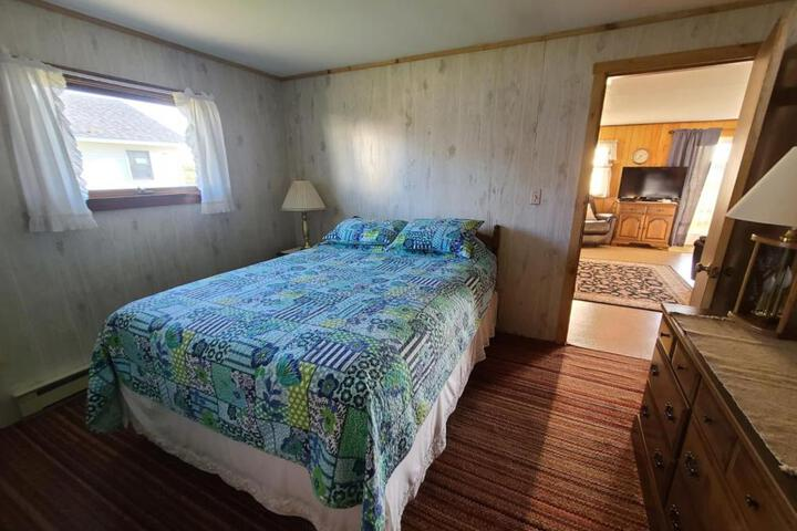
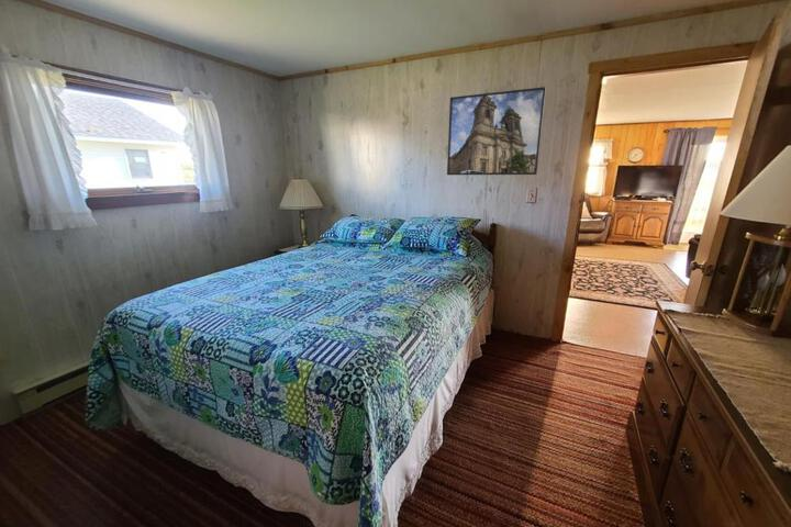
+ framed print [446,86,547,176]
